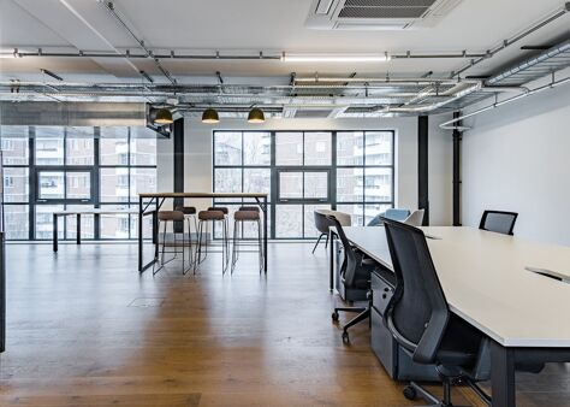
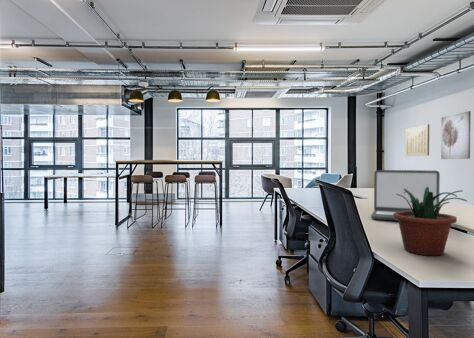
+ laptop [370,169,441,222]
+ wall art [440,110,472,160]
+ wall art [404,123,430,157]
+ potted plant [393,187,468,256]
